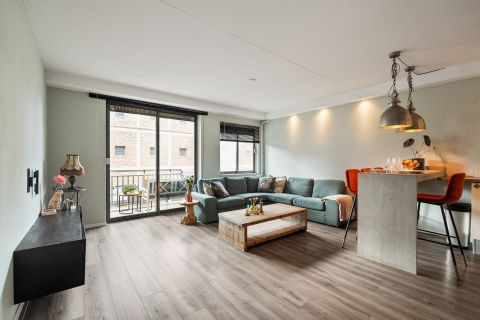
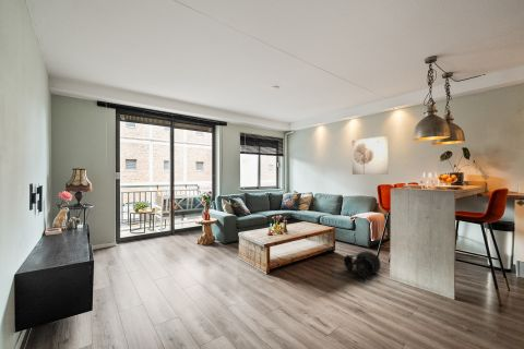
+ tactical helmet [343,250,382,284]
+ wall art [352,135,389,176]
